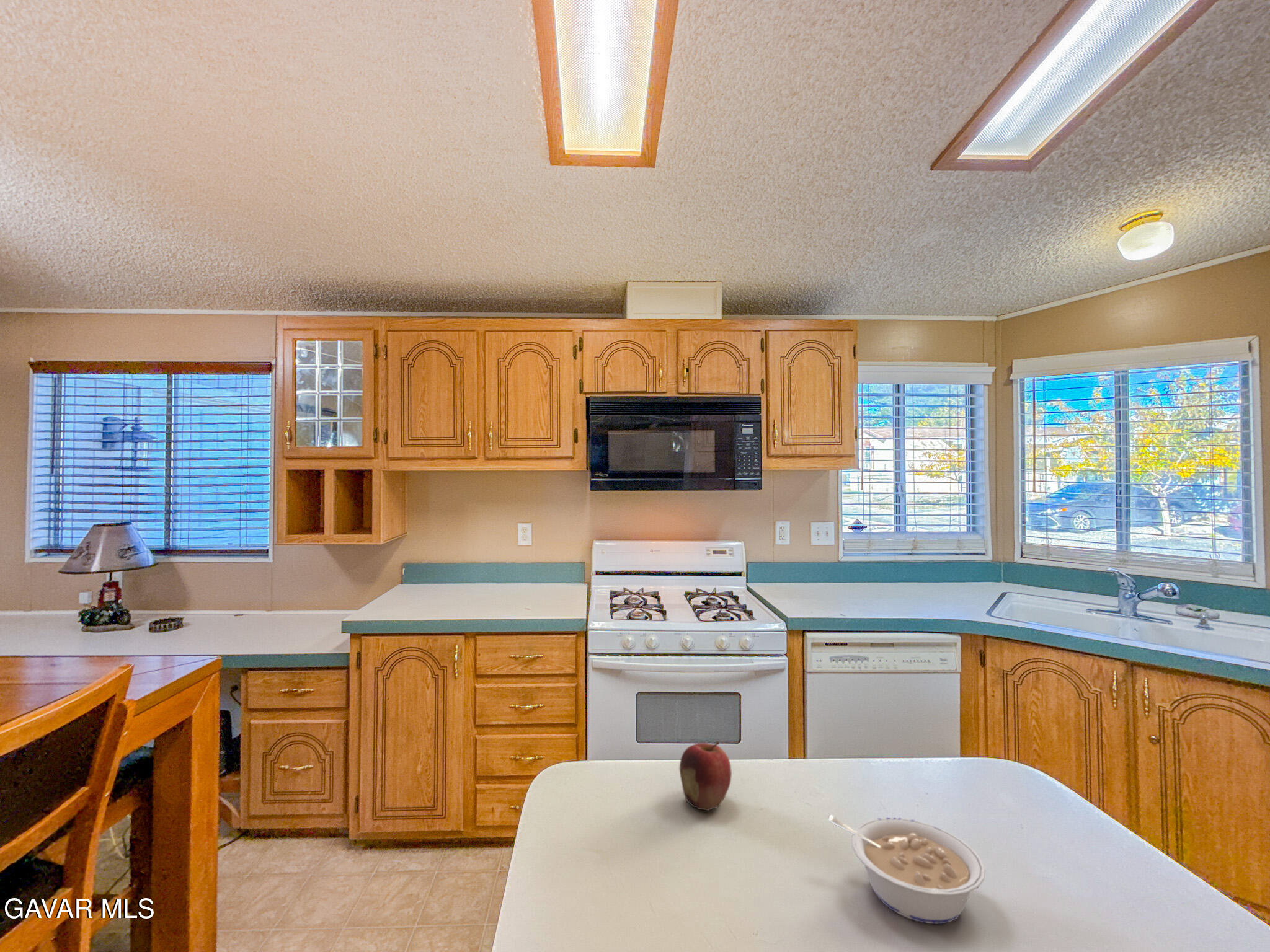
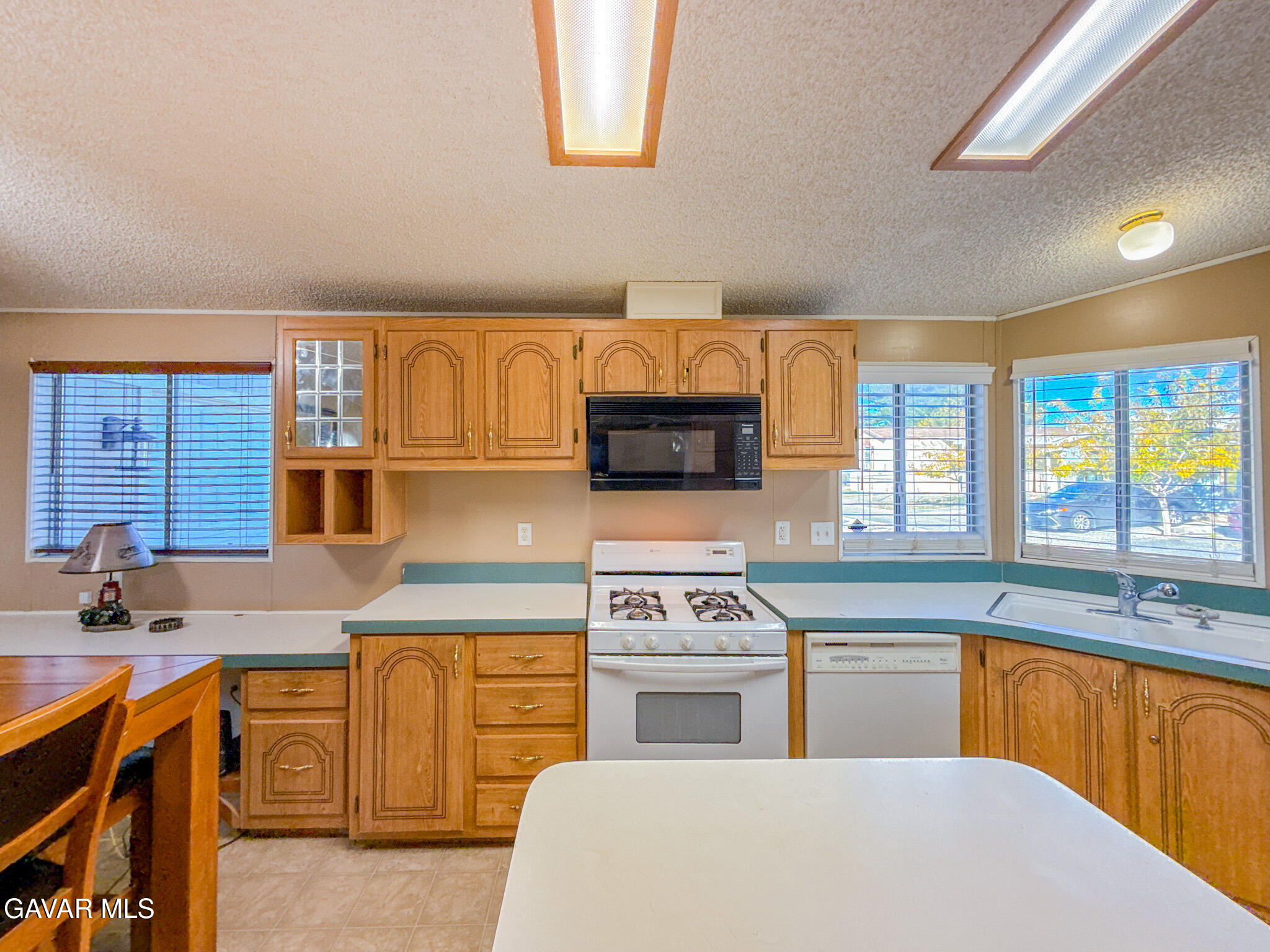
- fruit [679,740,732,811]
- legume [828,814,985,925]
